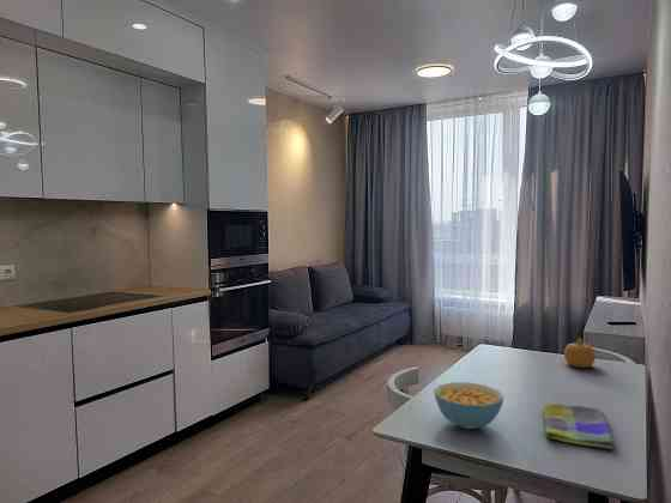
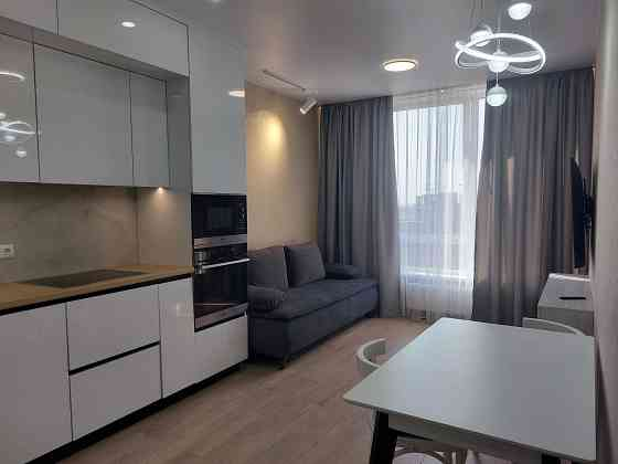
- dish towel [543,402,615,450]
- cereal bowl [433,381,504,430]
- fruit [563,338,597,369]
